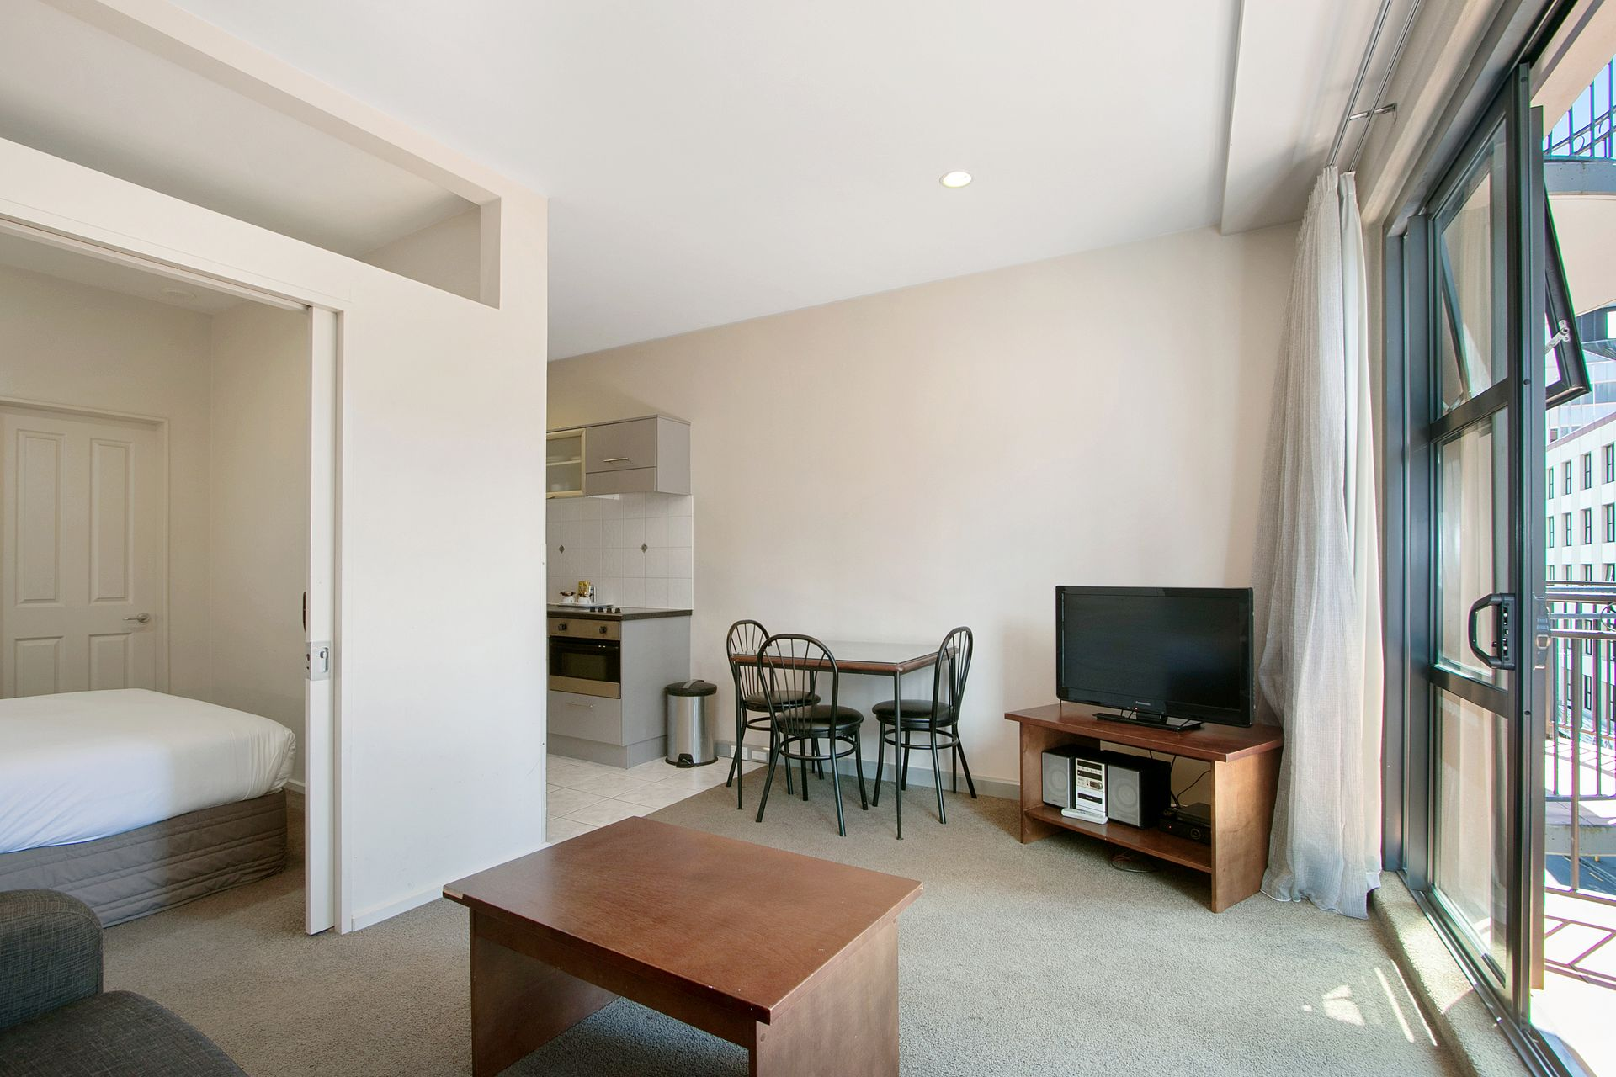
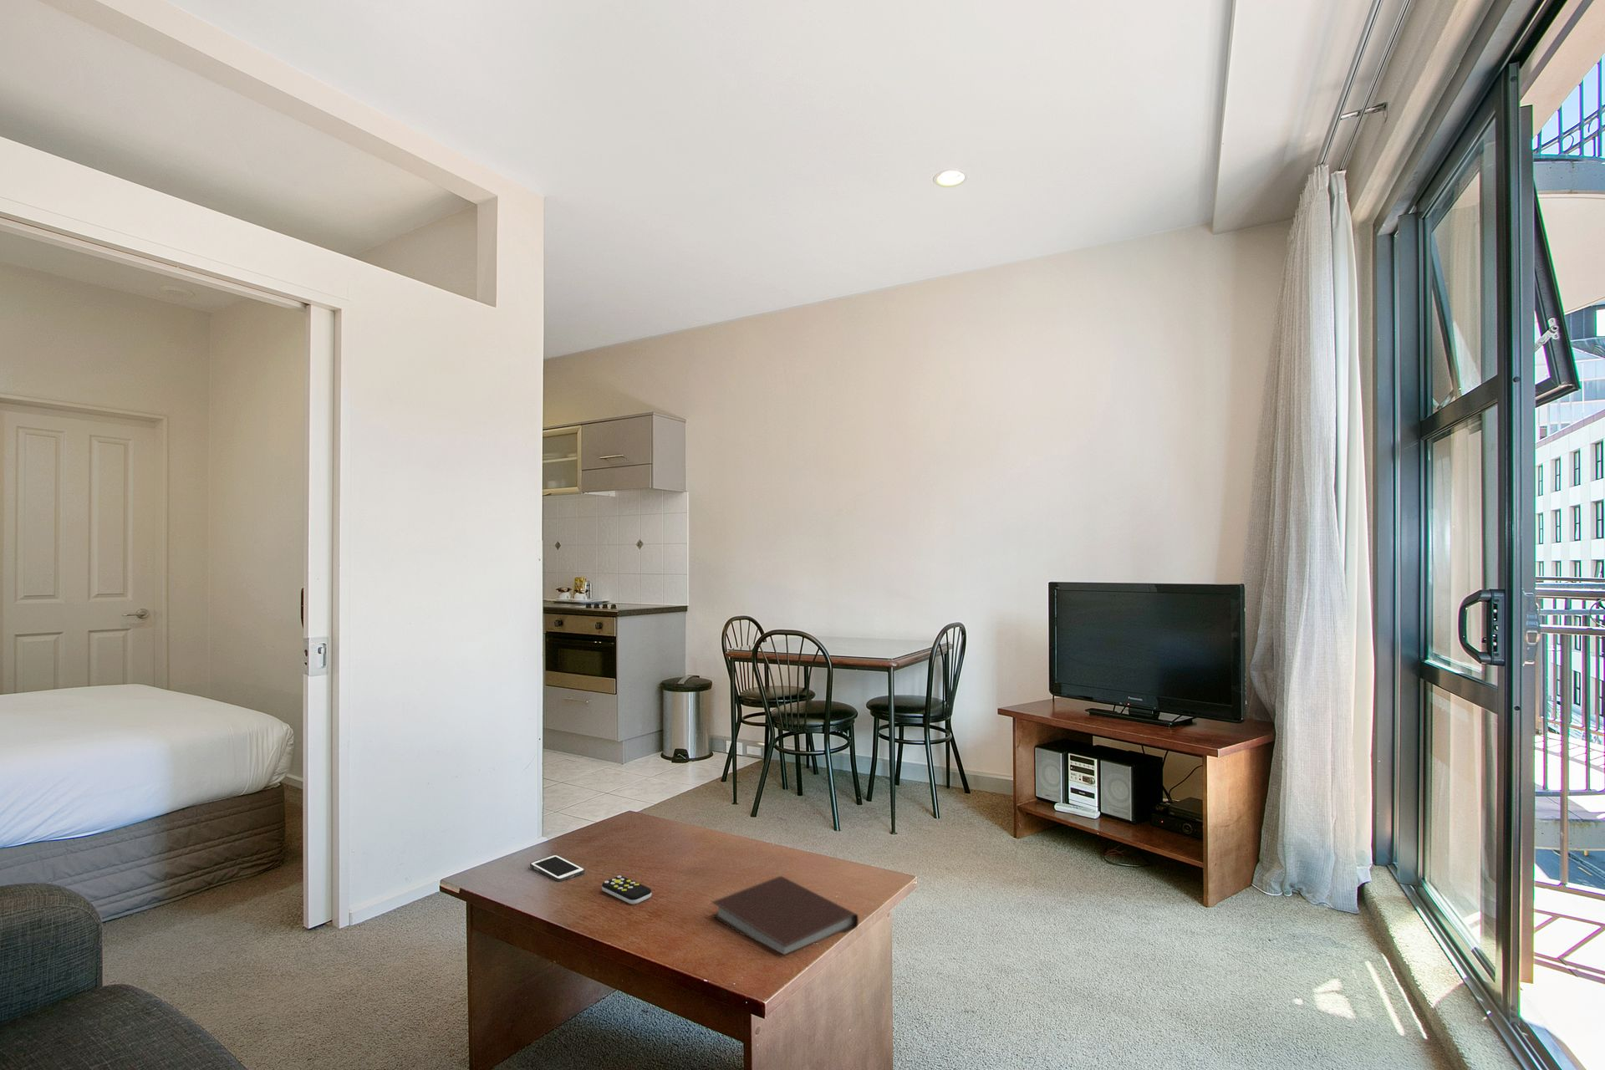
+ notebook [711,875,860,955]
+ remote control [601,875,652,905]
+ cell phone [529,854,586,883]
